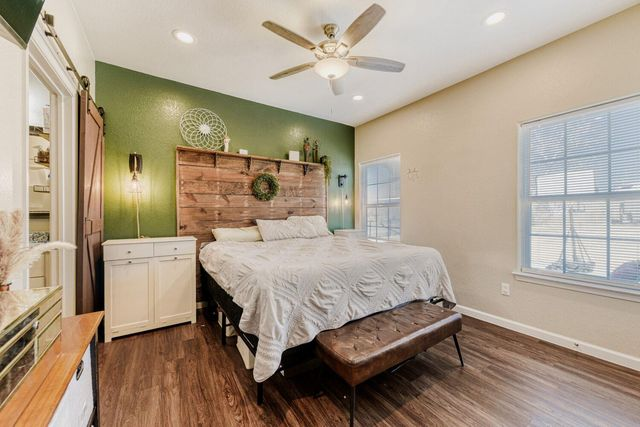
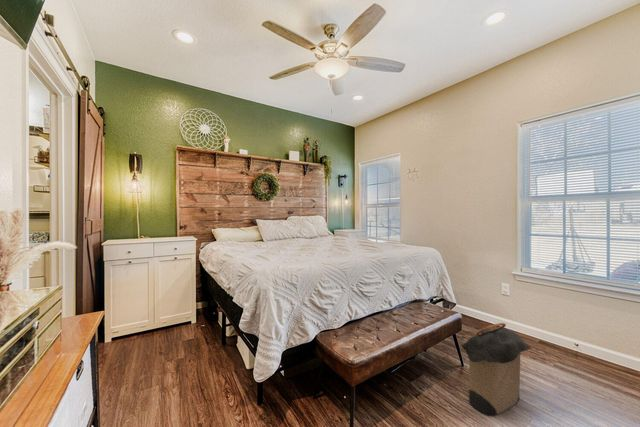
+ laundry hamper [459,322,532,417]
